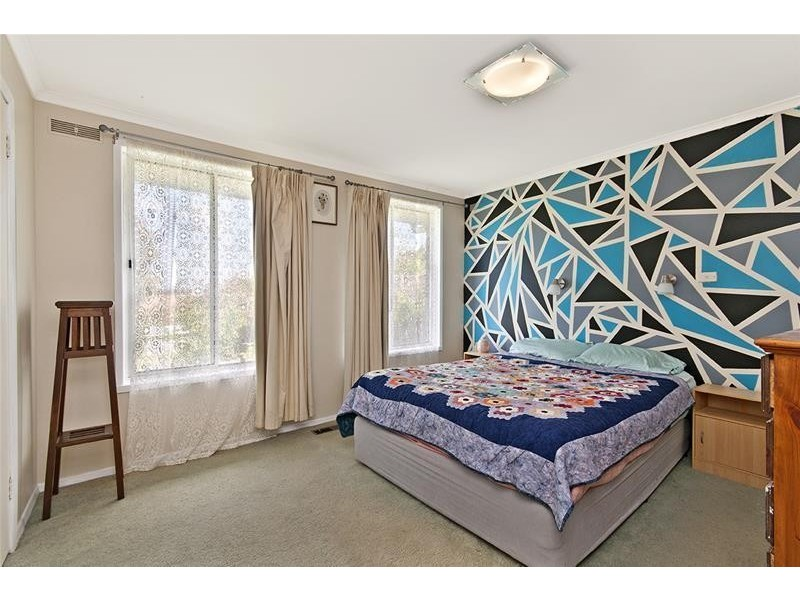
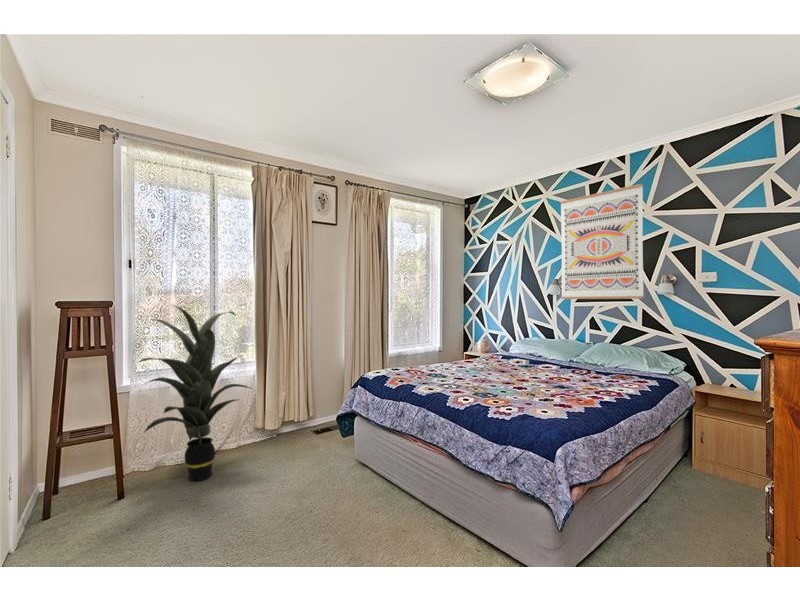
+ wall art [560,183,645,300]
+ indoor plant [136,303,254,482]
